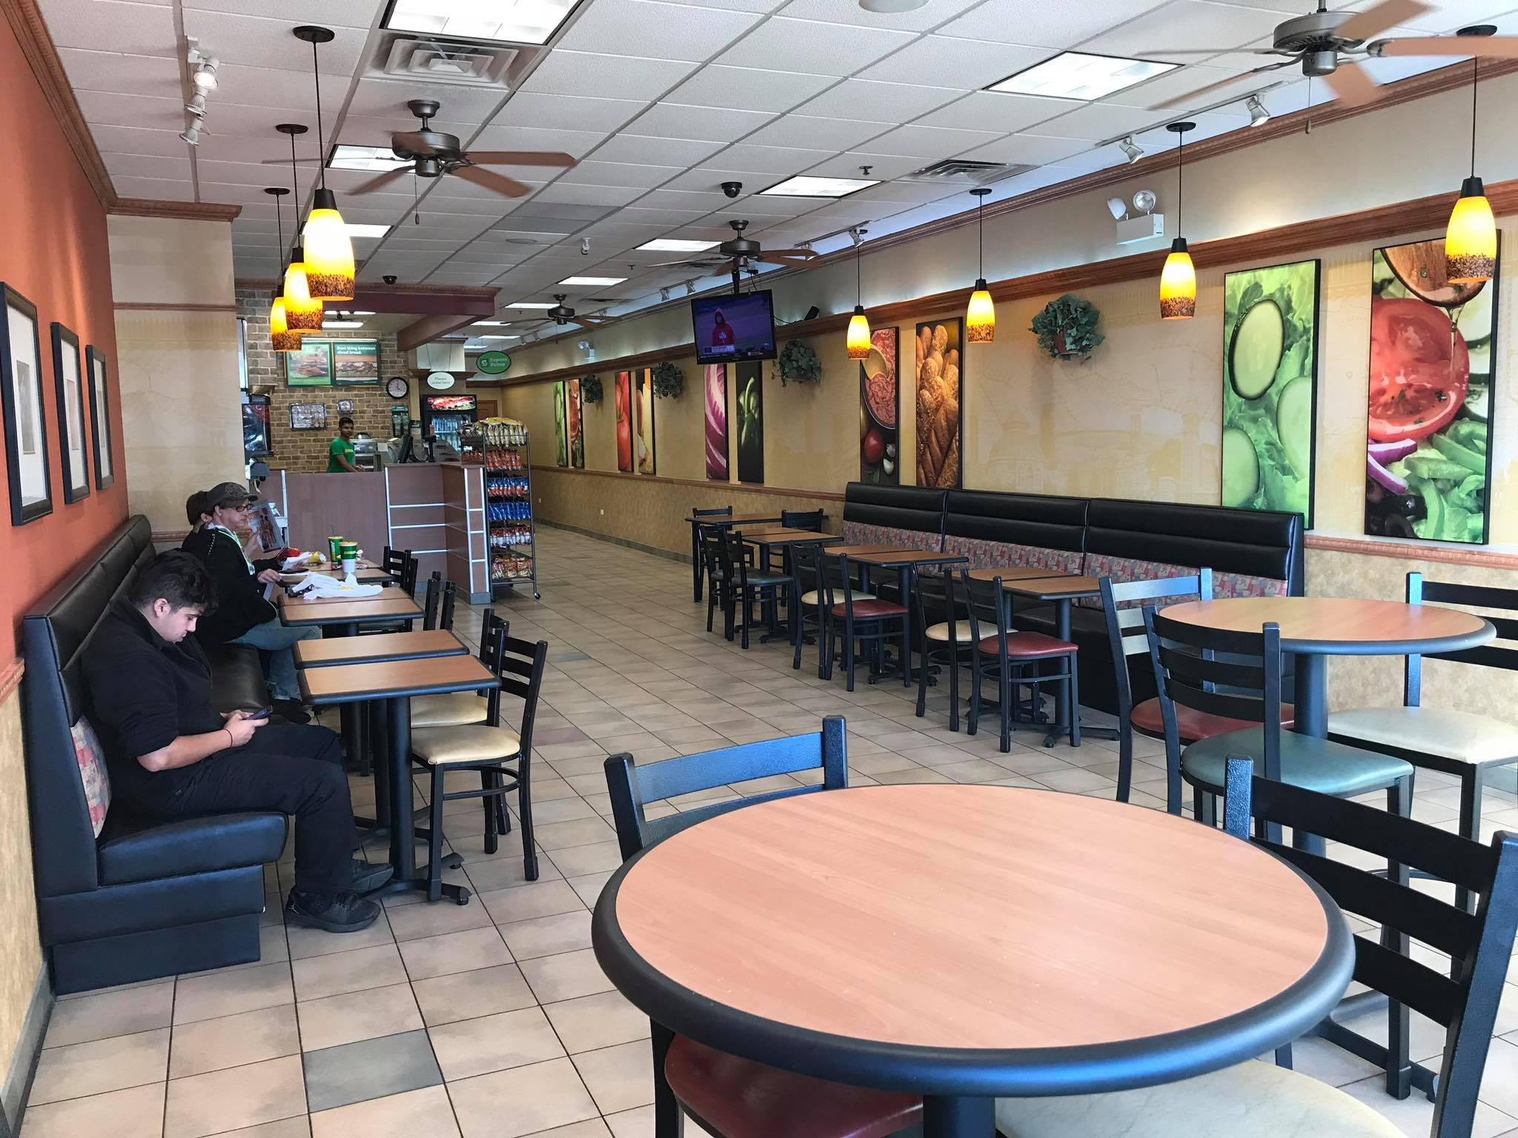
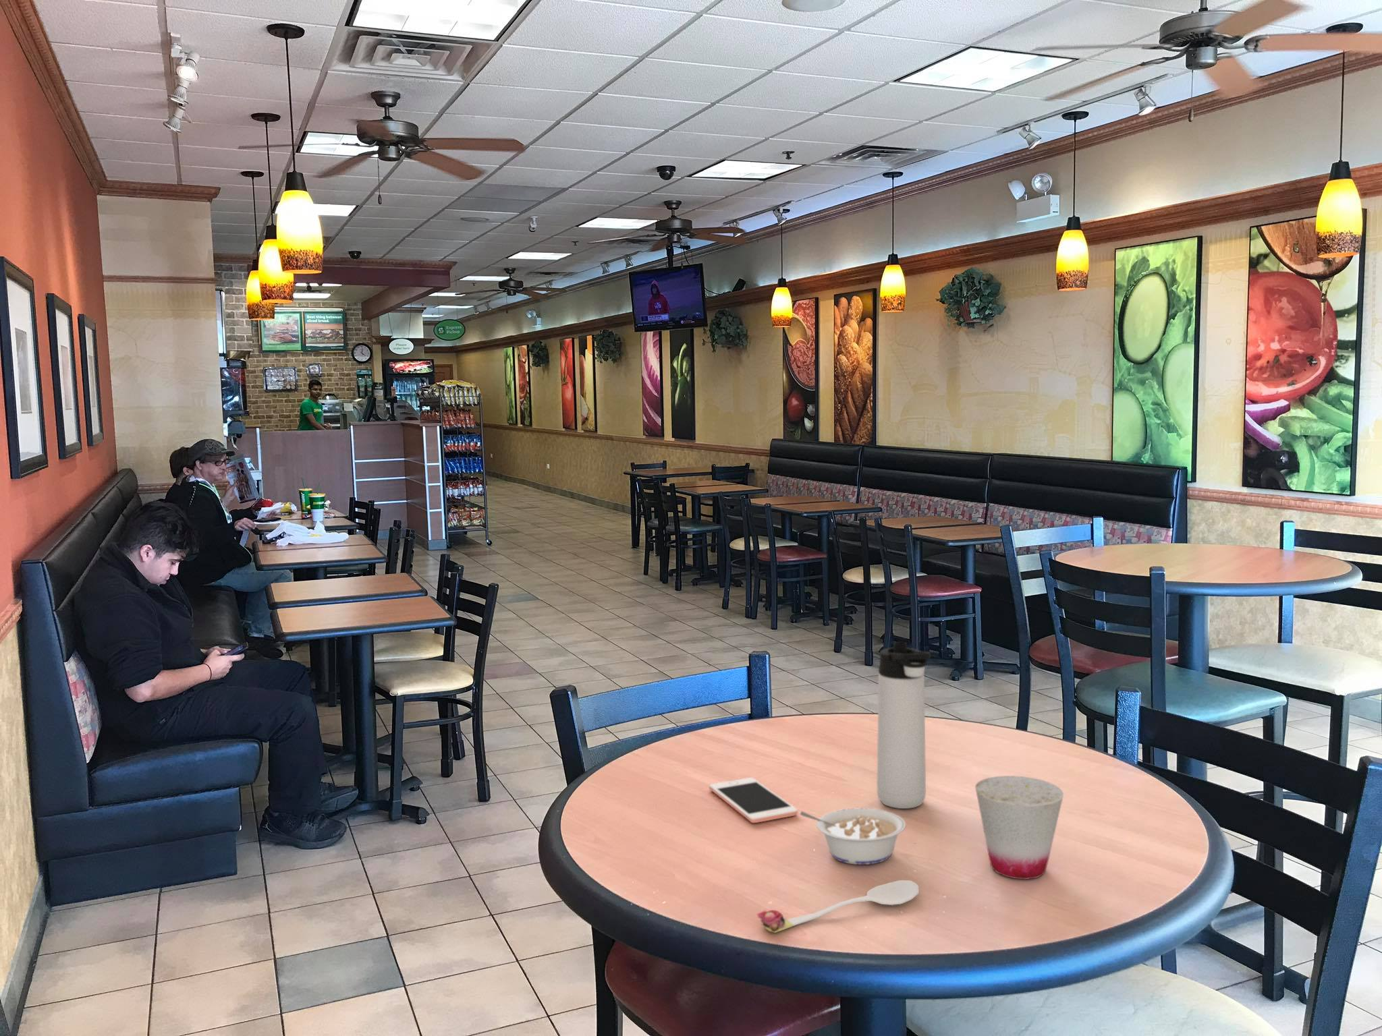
+ spoon [756,879,920,934]
+ cell phone [708,777,799,824]
+ thermos bottle [876,641,931,810]
+ cup [974,775,1064,880]
+ legume [799,807,906,865]
